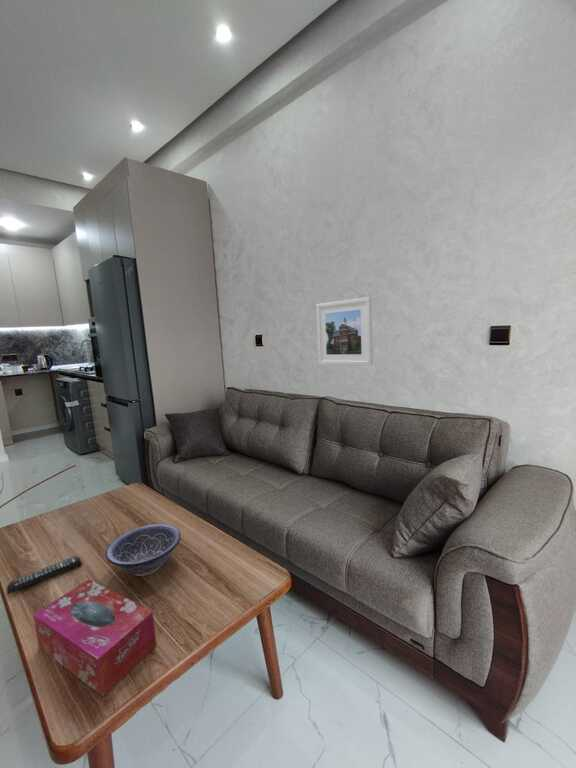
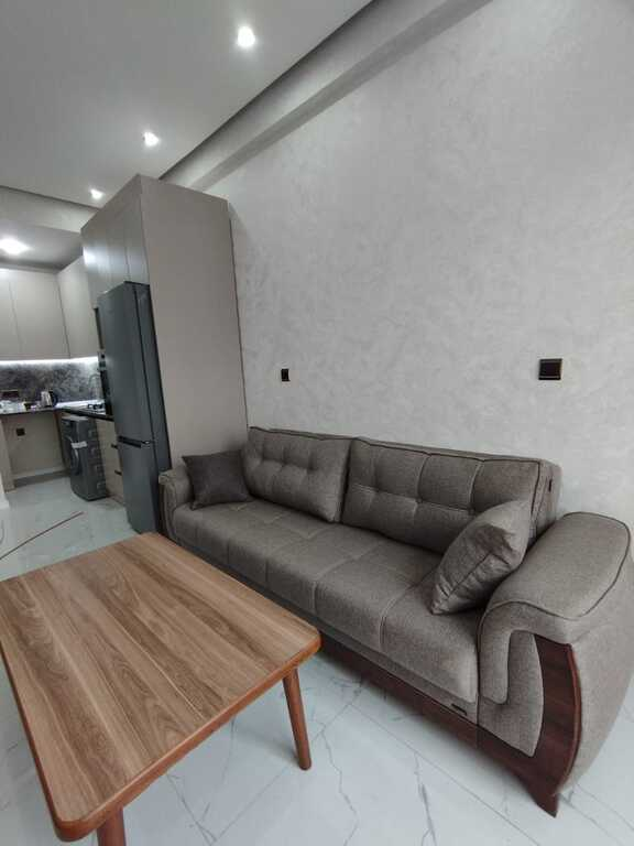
- decorative bowl [105,523,182,577]
- remote control [6,556,83,595]
- tissue box [32,578,158,698]
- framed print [315,296,374,366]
